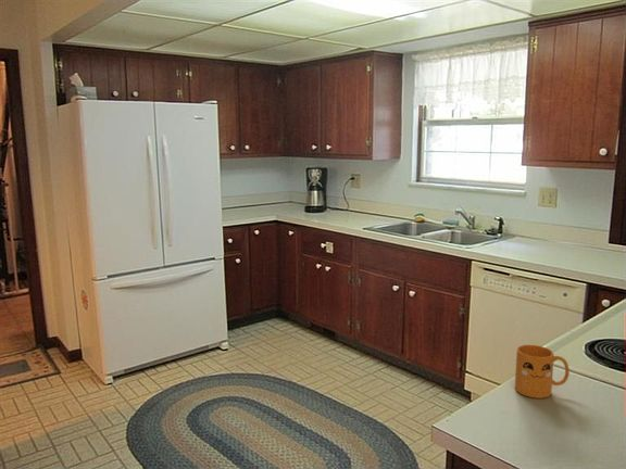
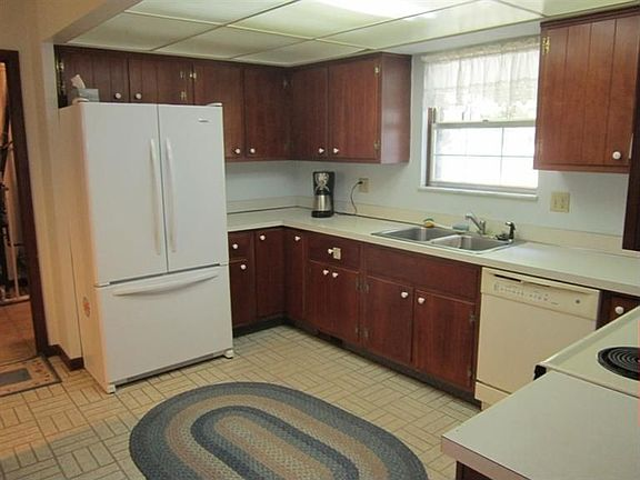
- mug [514,344,571,400]
